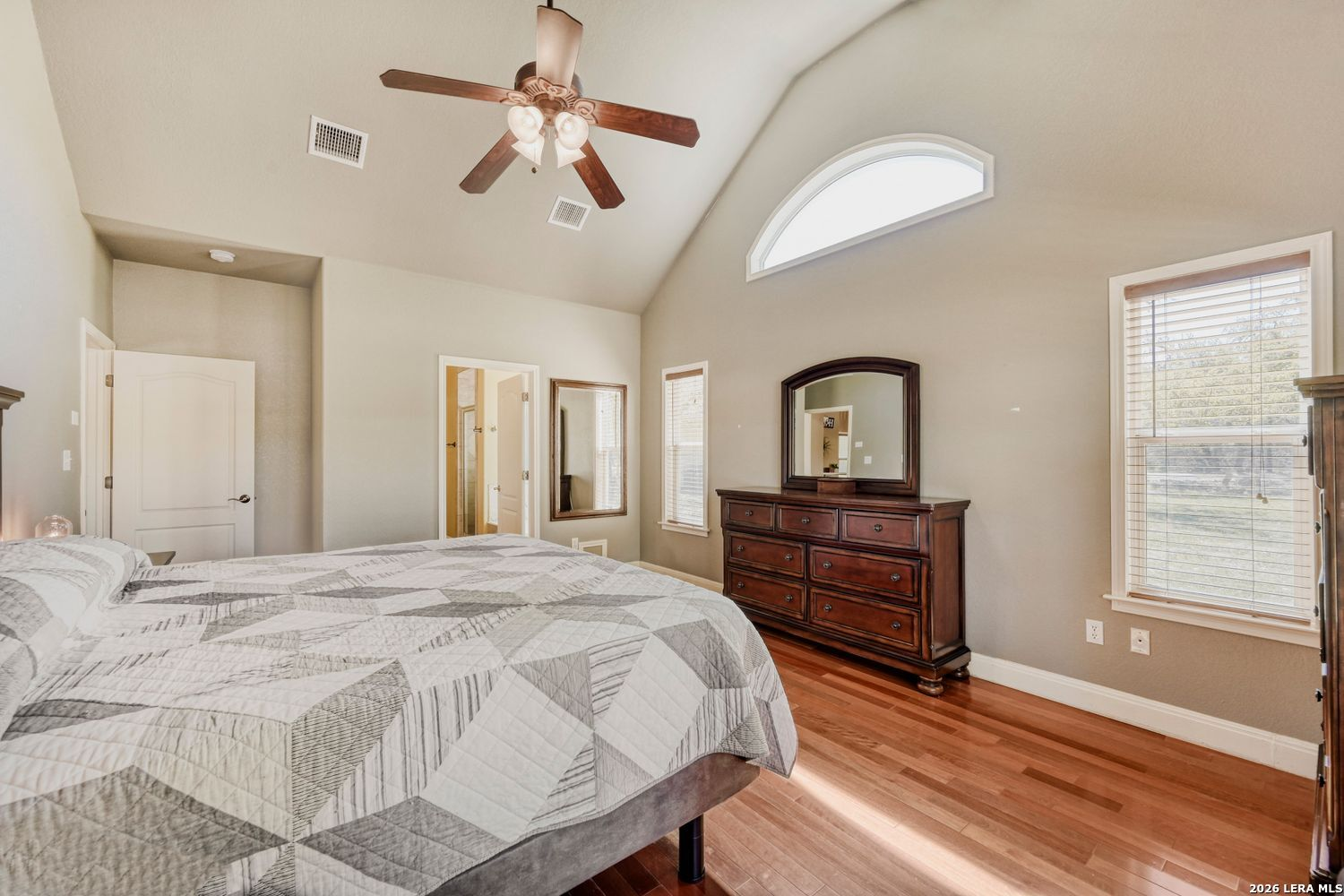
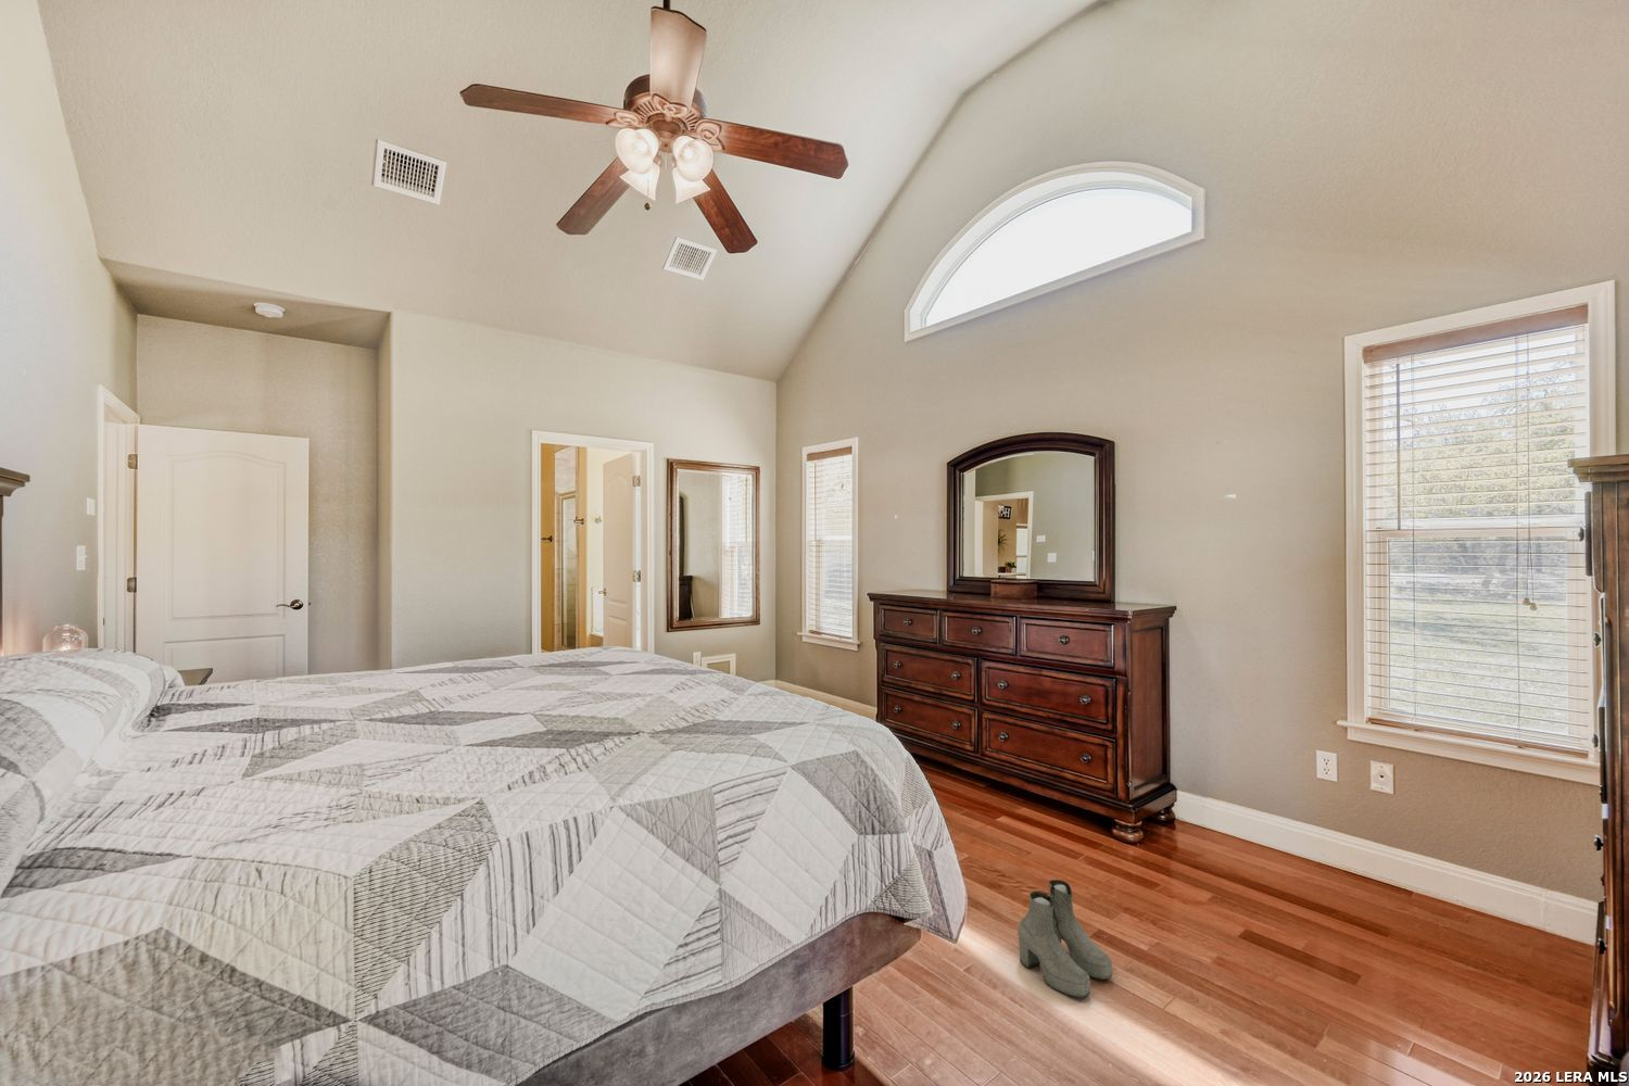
+ boots [1017,879,1114,999]
